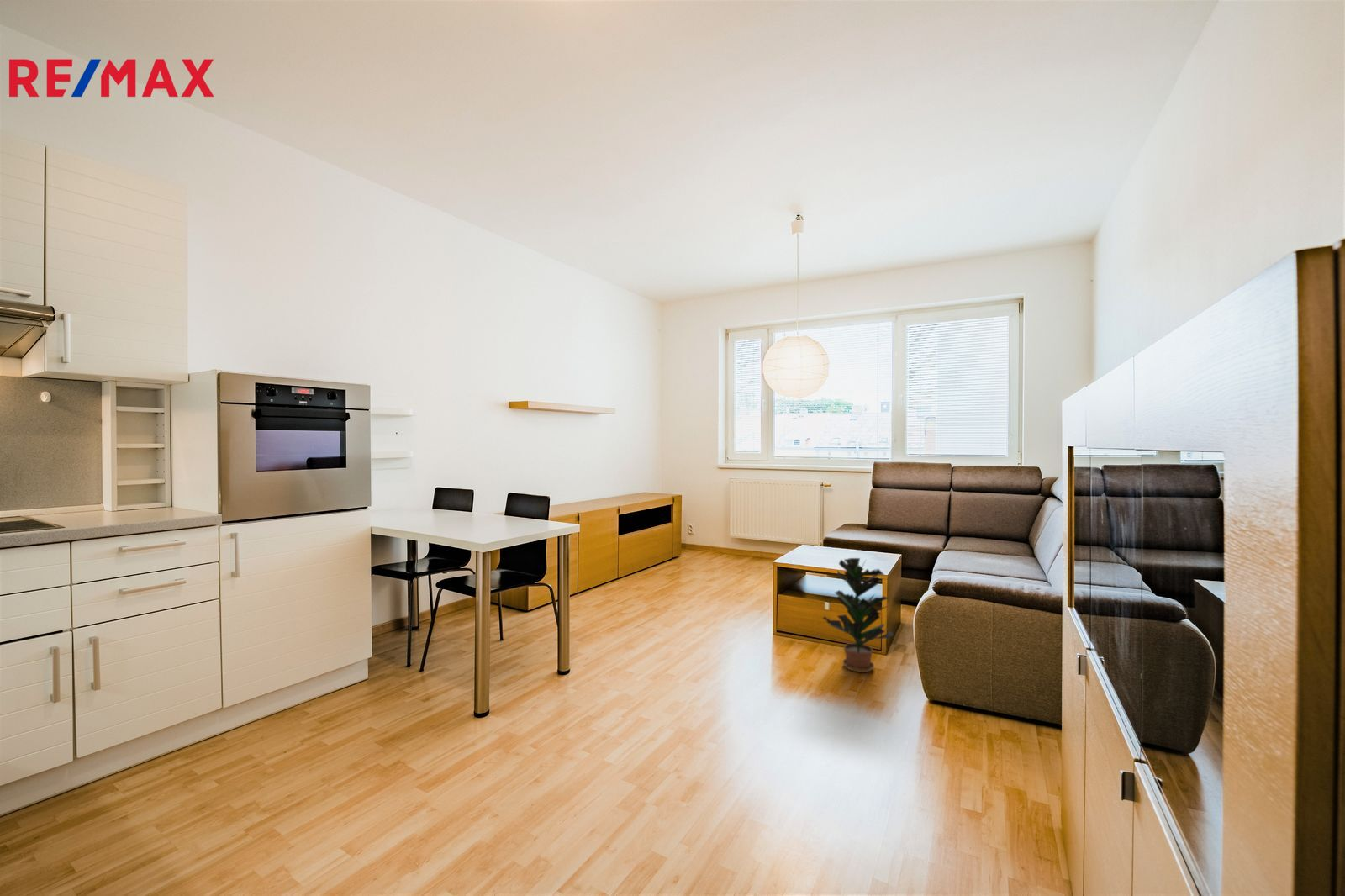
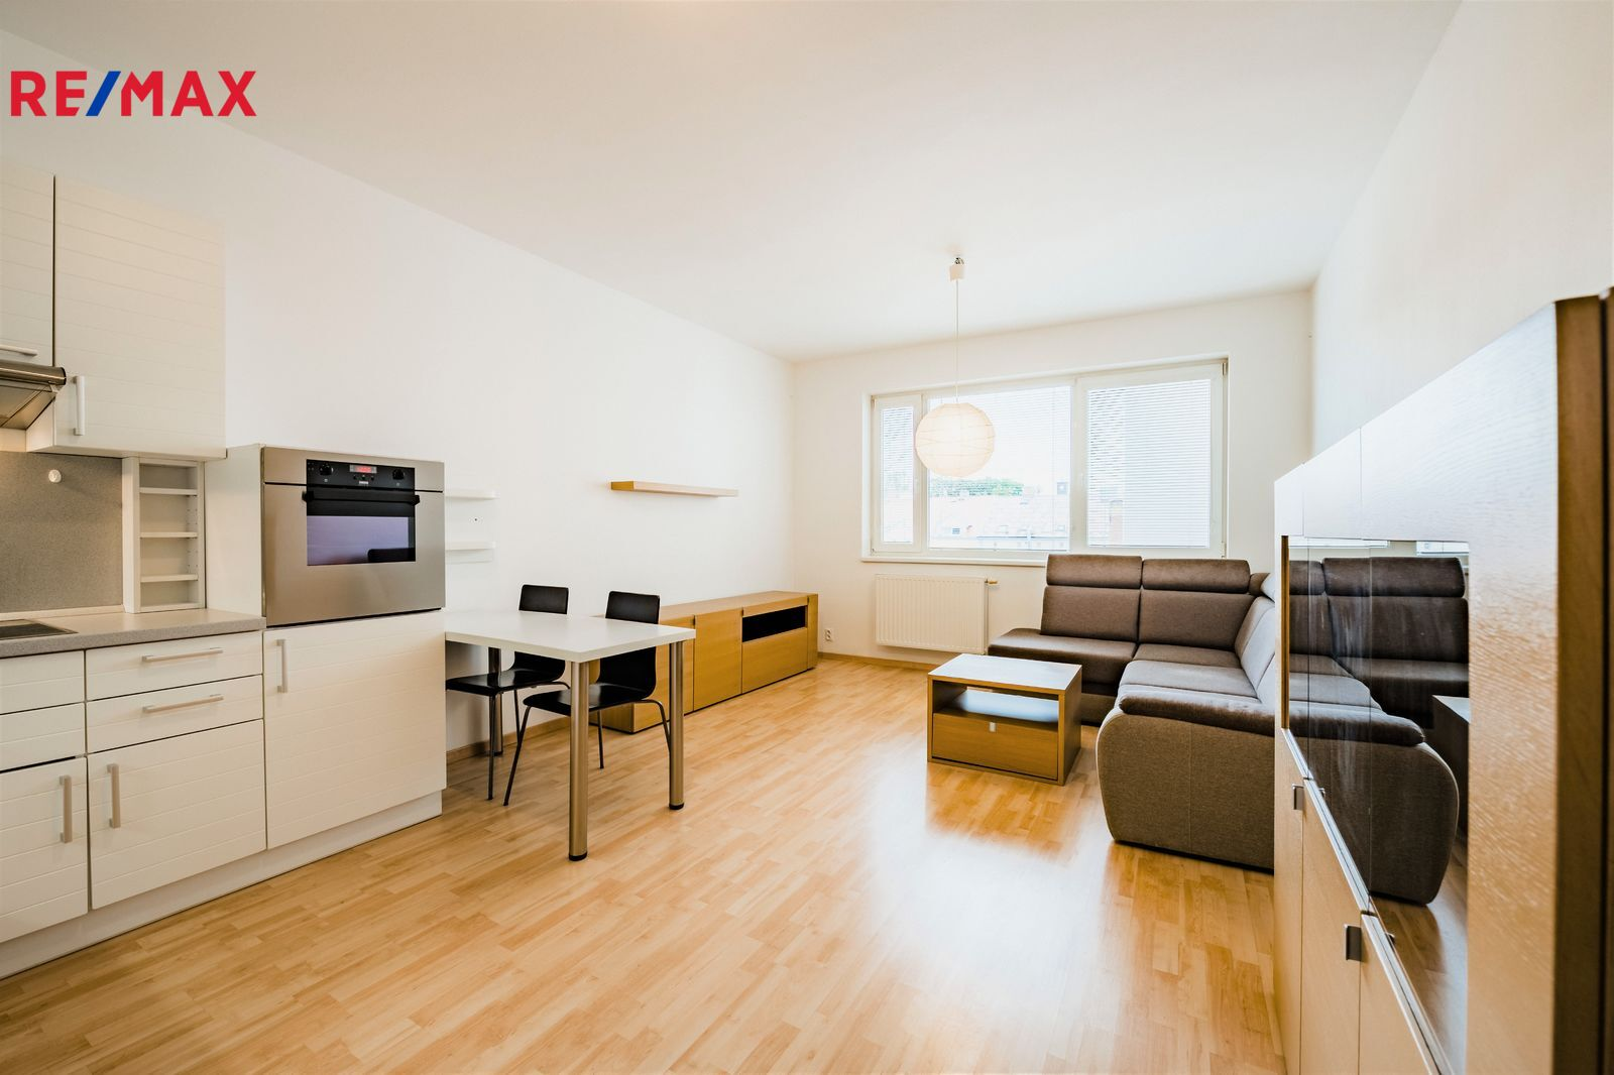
- potted plant [821,557,894,673]
